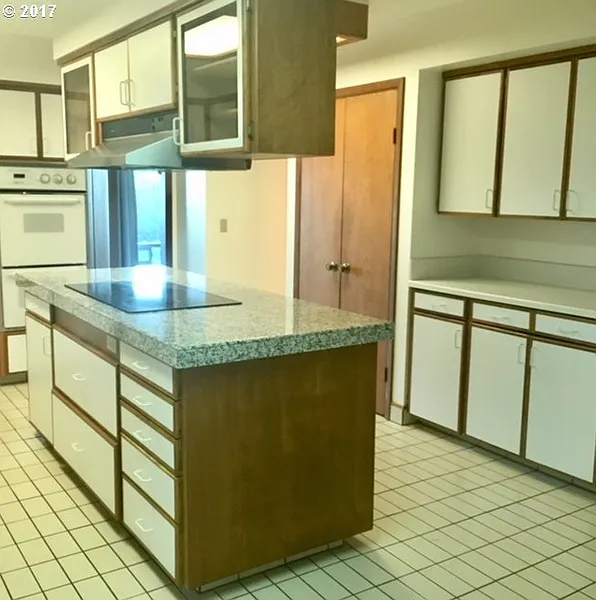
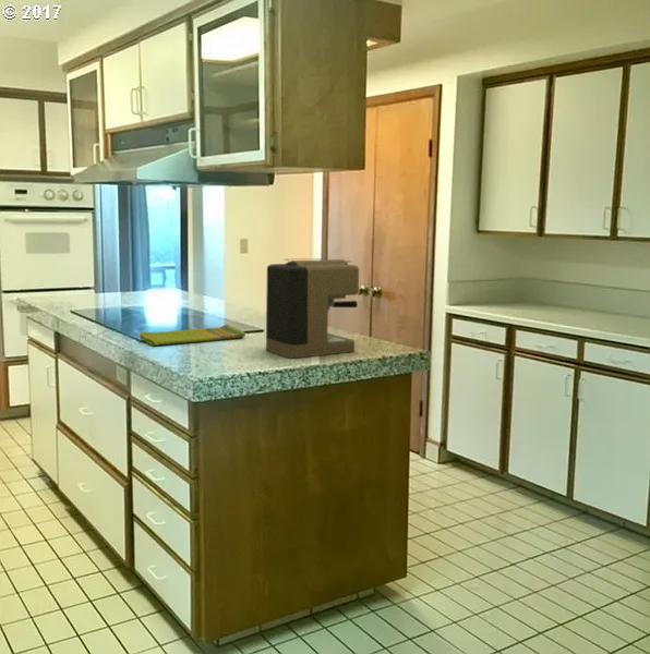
+ coffee maker [265,257,360,359]
+ dish towel [139,324,246,347]
